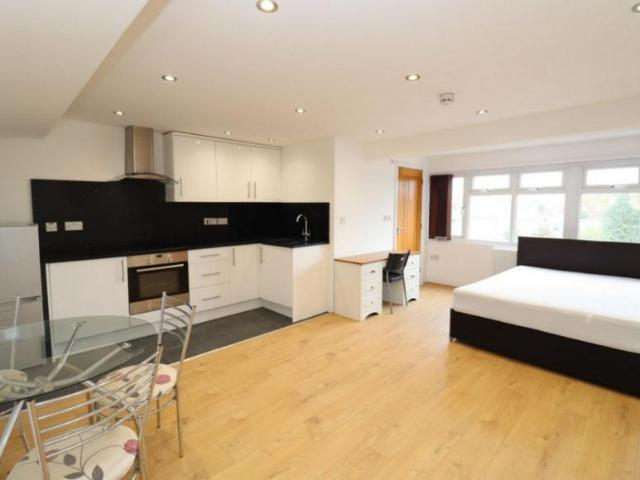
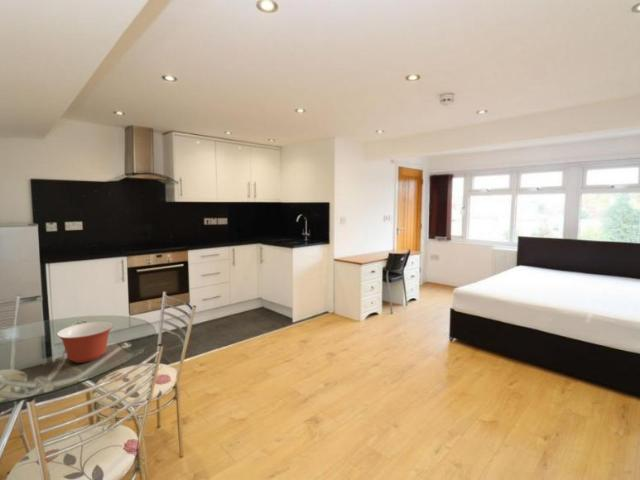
+ mixing bowl [56,321,114,364]
